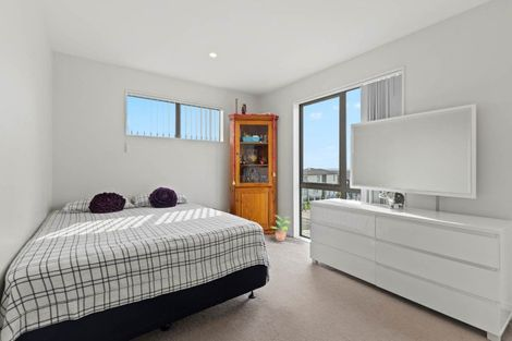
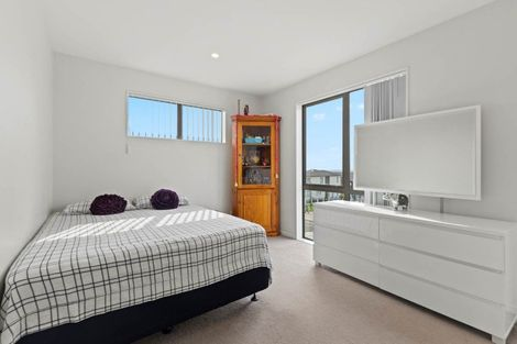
- potted plant [269,214,292,243]
